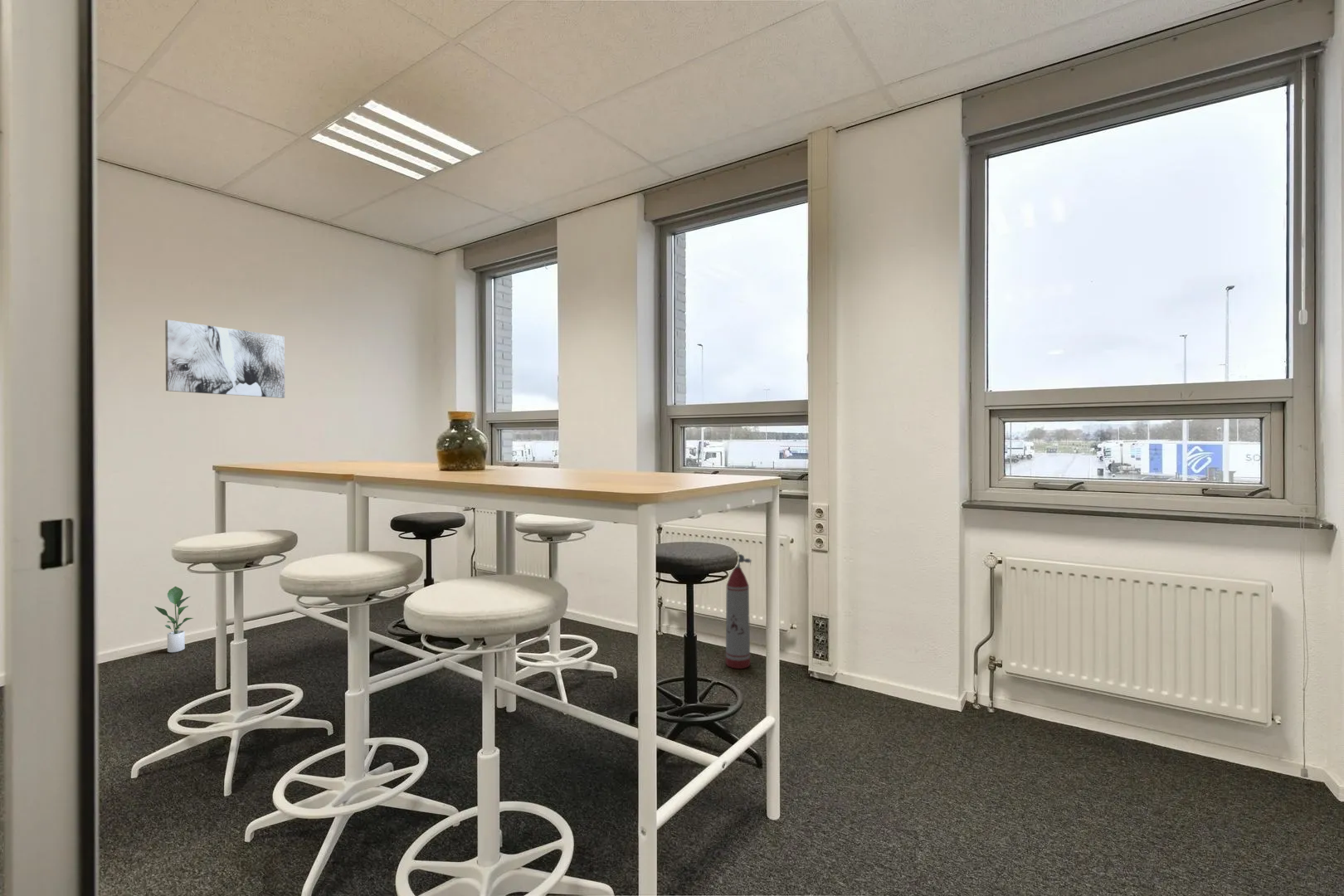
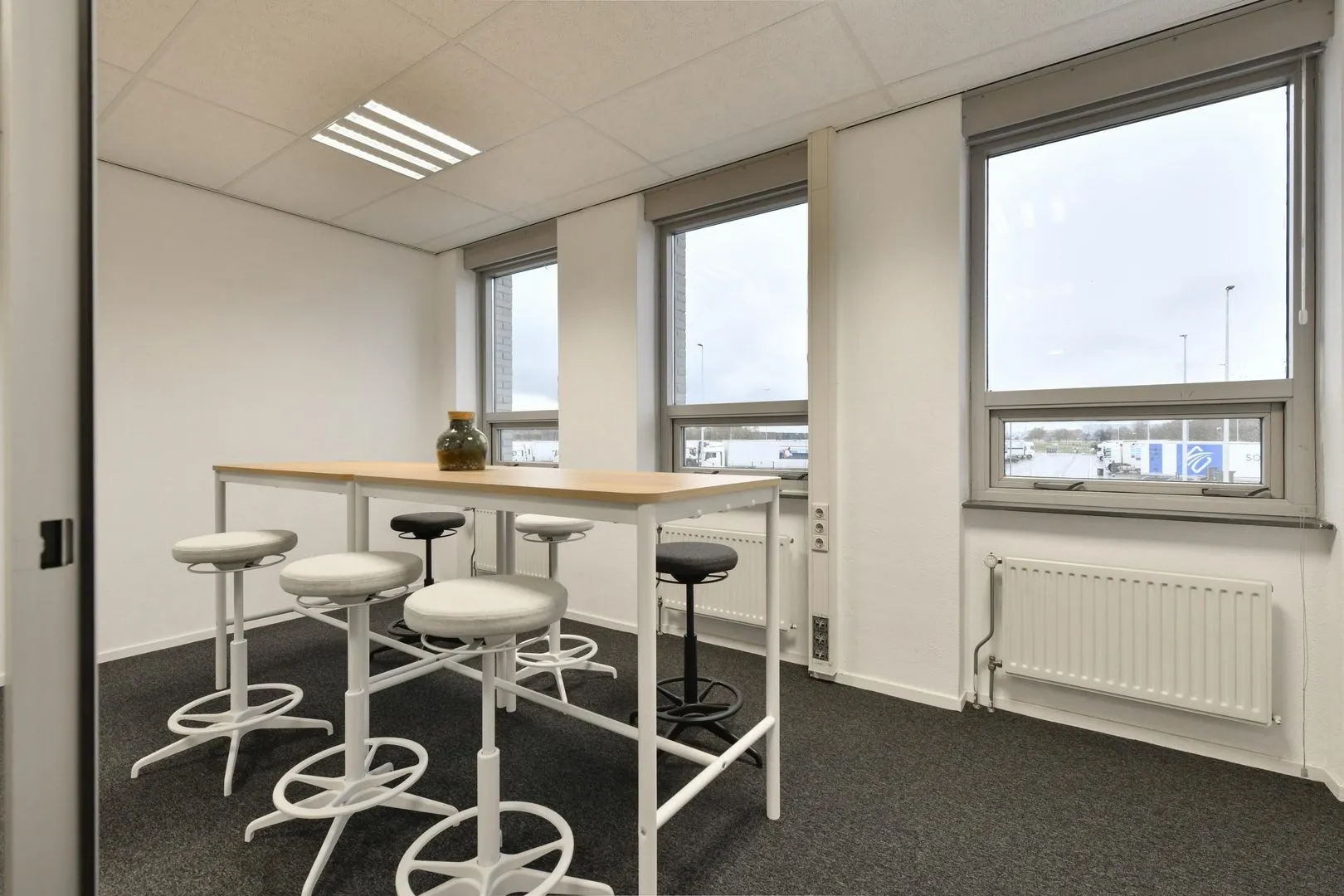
- wall art [164,319,285,399]
- fire extinguisher [725,551,752,670]
- potted plant [153,586,194,654]
